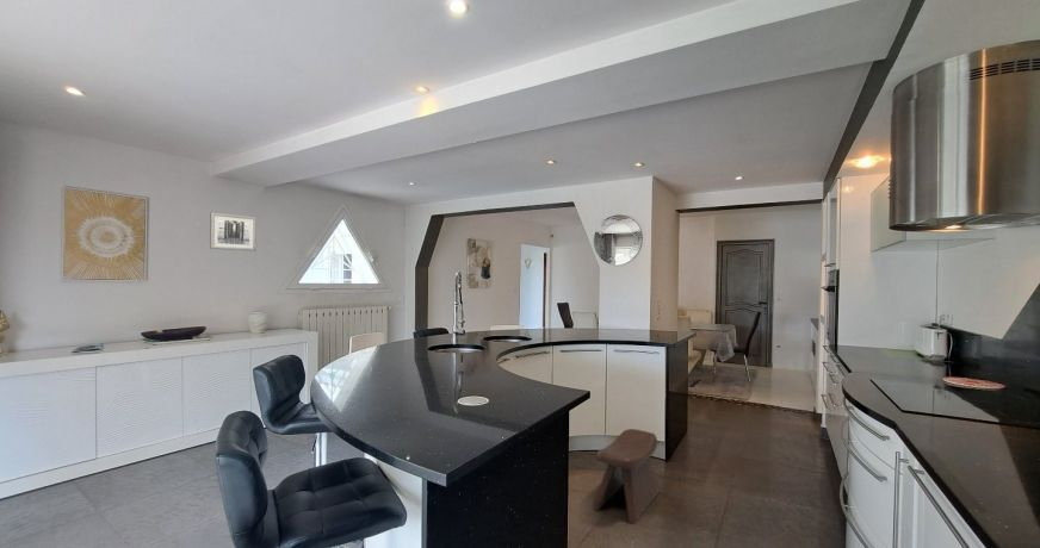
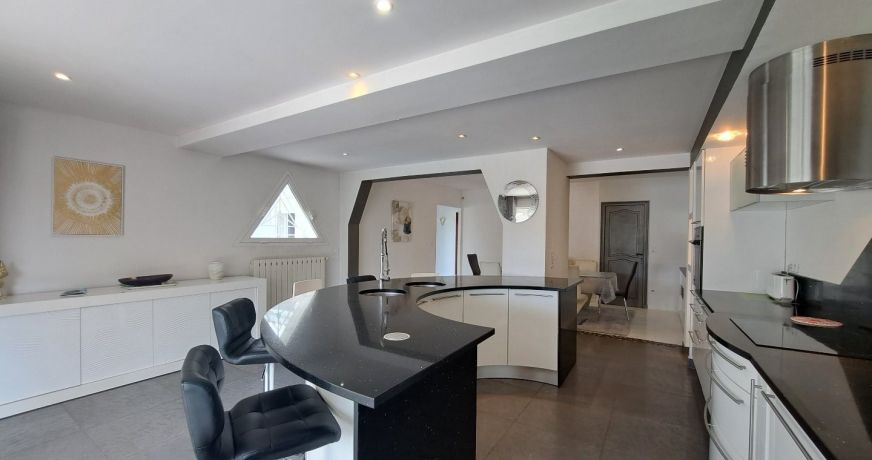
- stool [592,428,662,525]
- wall art [209,211,258,253]
